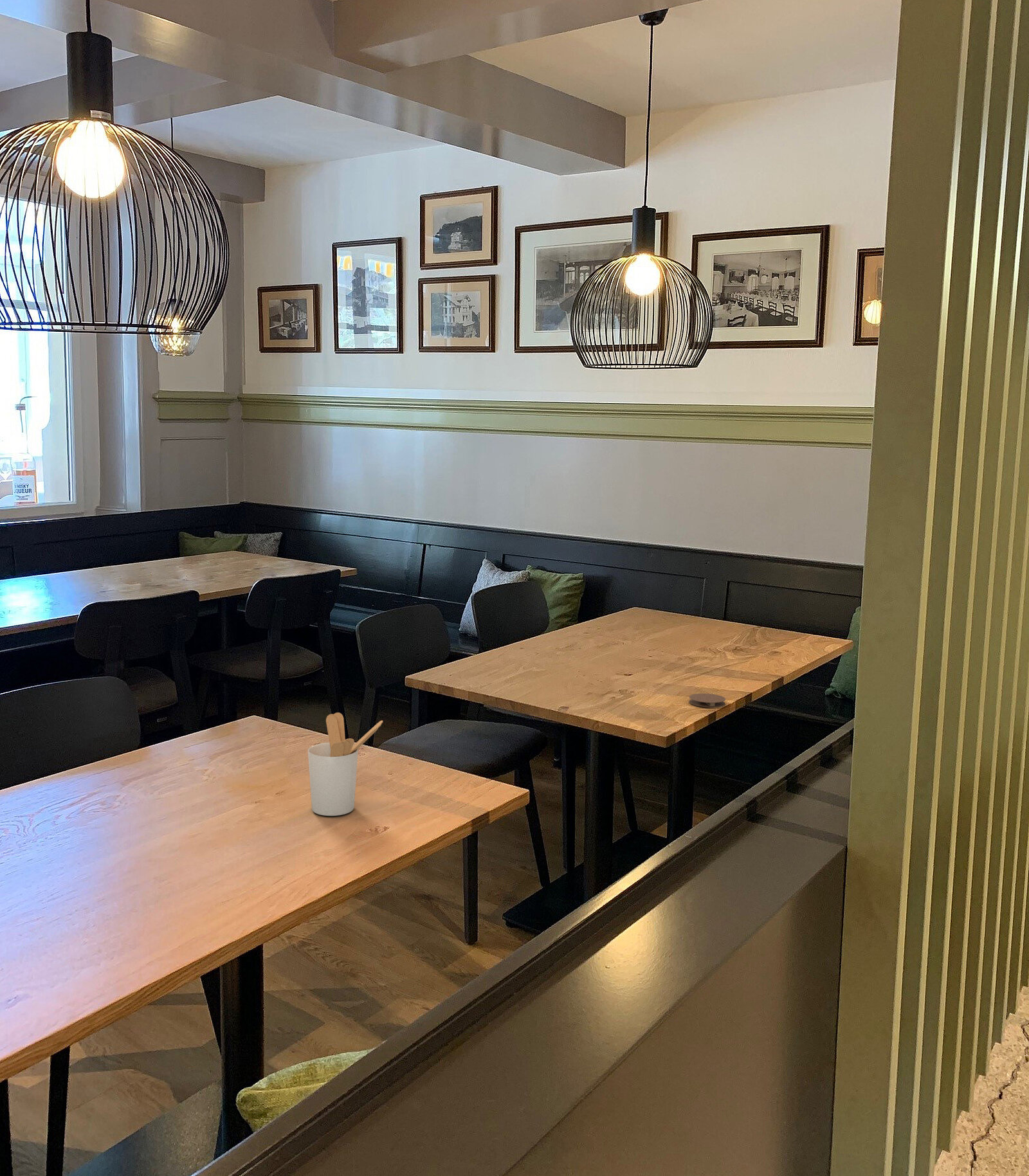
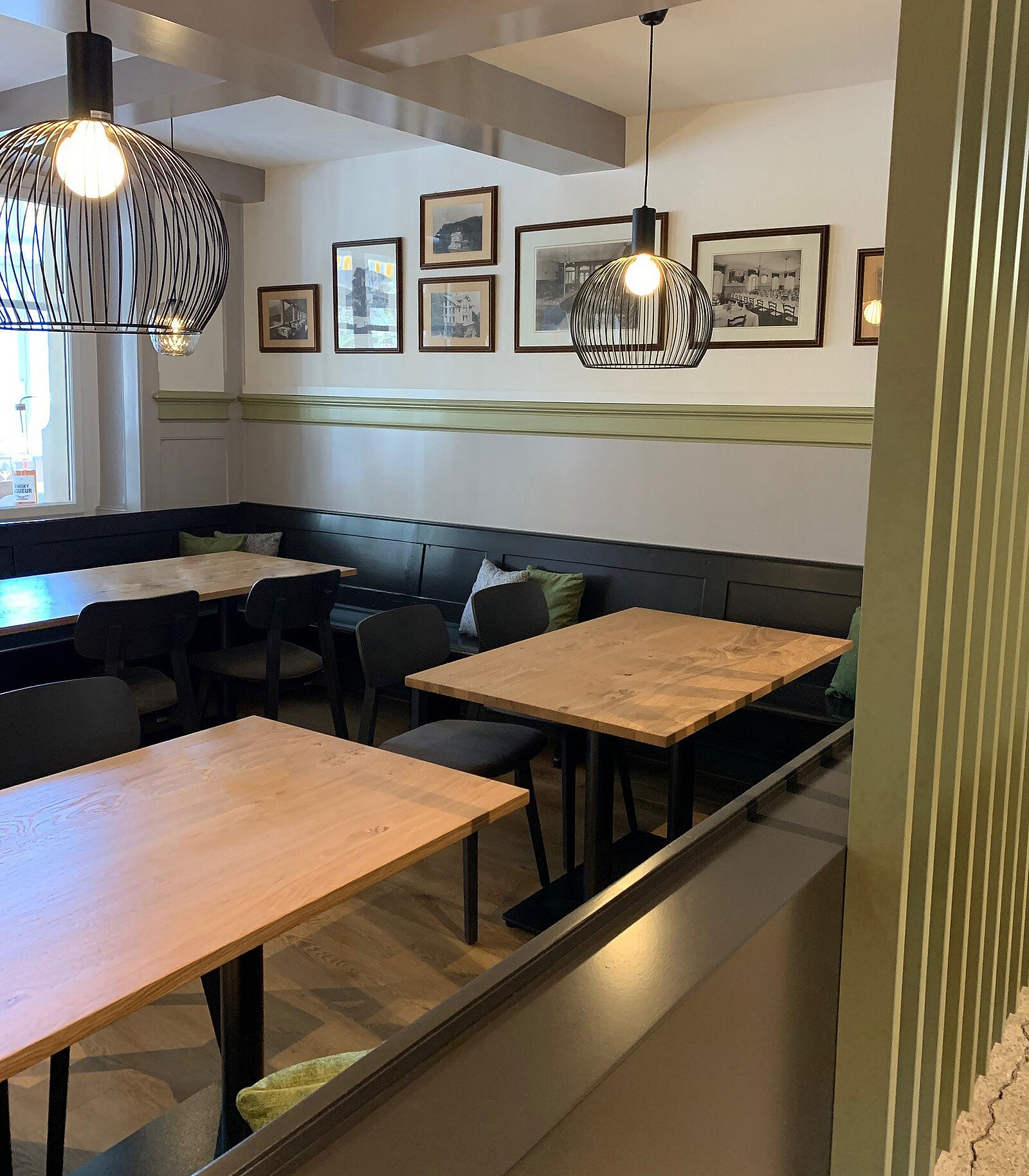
- coaster [688,692,726,708]
- utensil holder [307,712,383,817]
